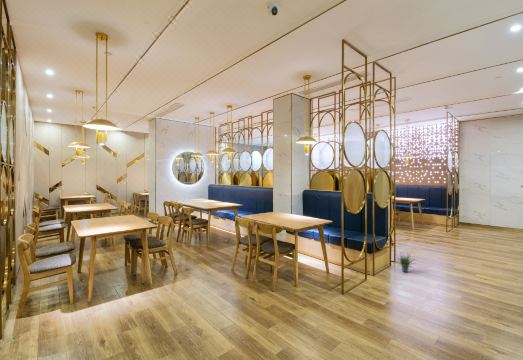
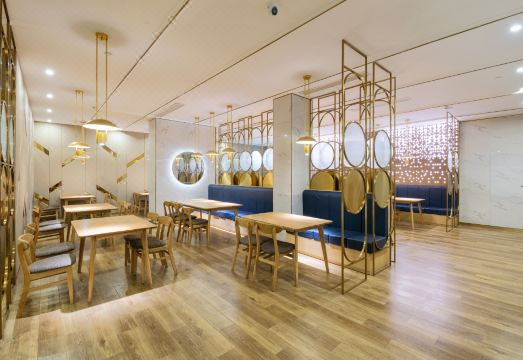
- potted plant [392,251,418,273]
